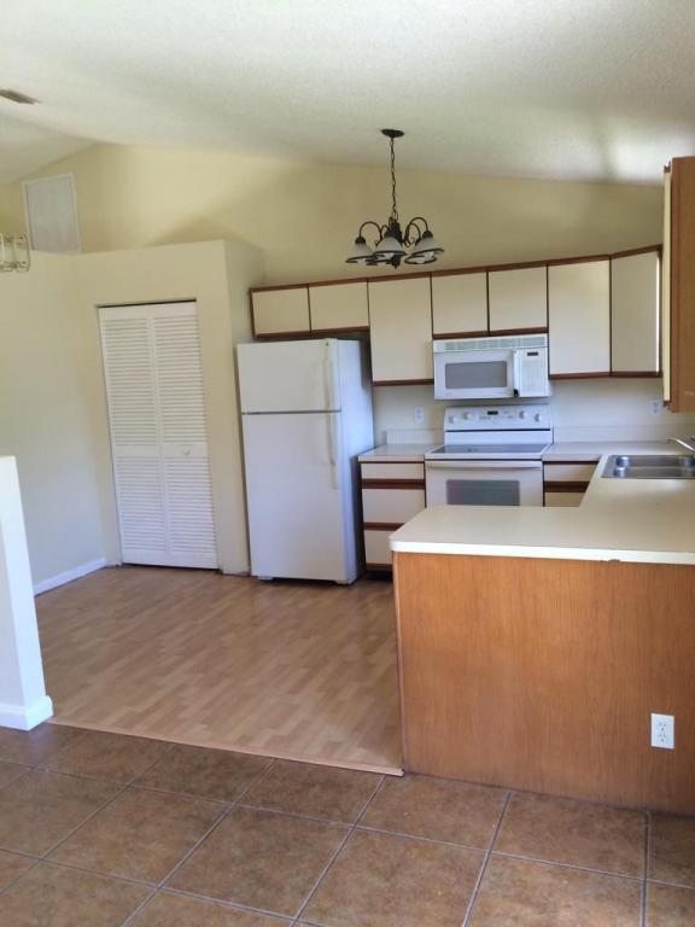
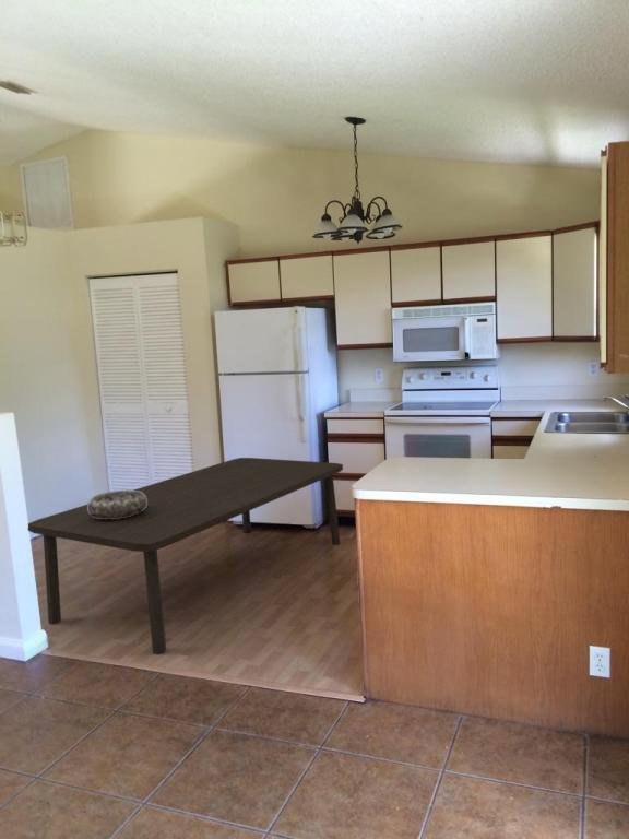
+ decorative bowl [86,489,147,519]
+ dining table [27,457,344,655]
